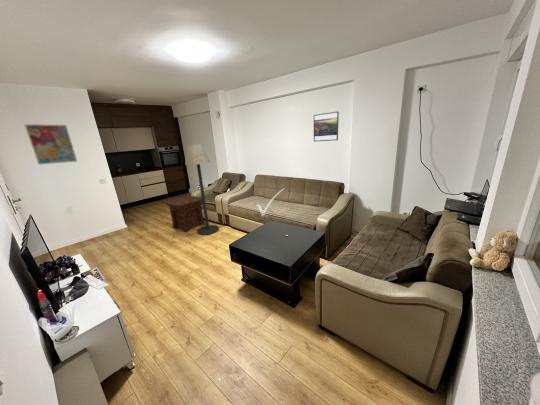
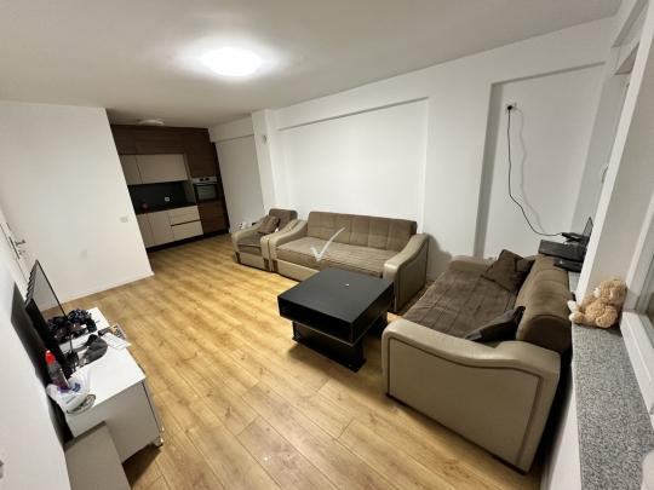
- floor lamp [184,143,220,236]
- side table [162,195,207,233]
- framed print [313,111,340,143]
- wall art [23,123,78,166]
